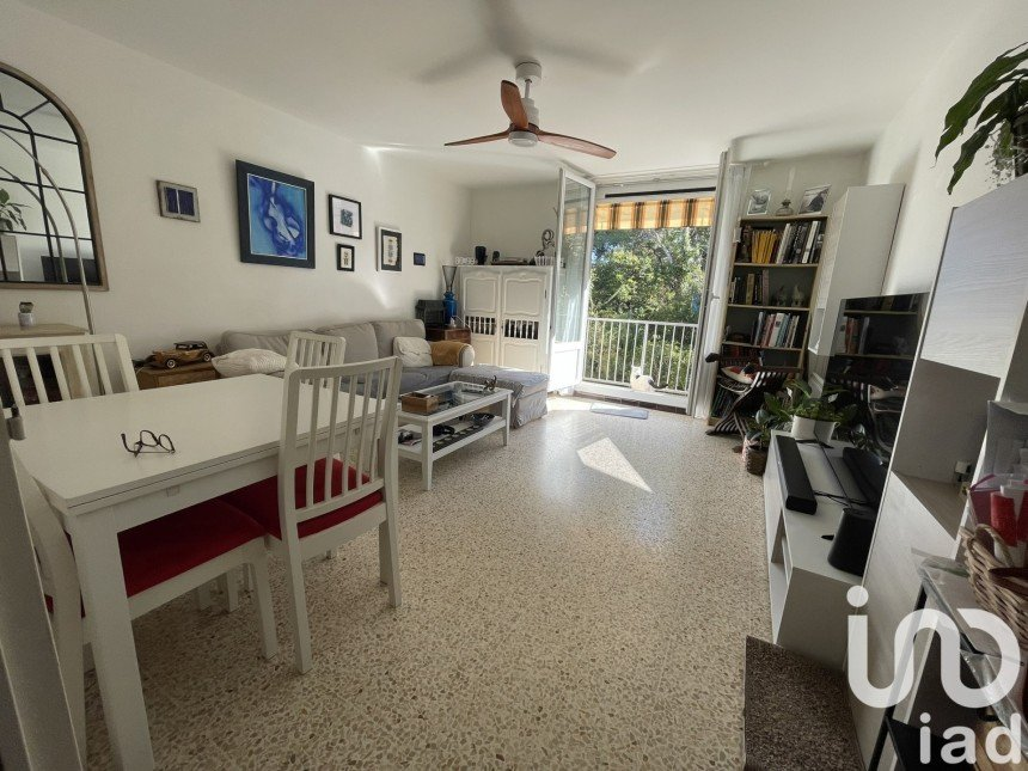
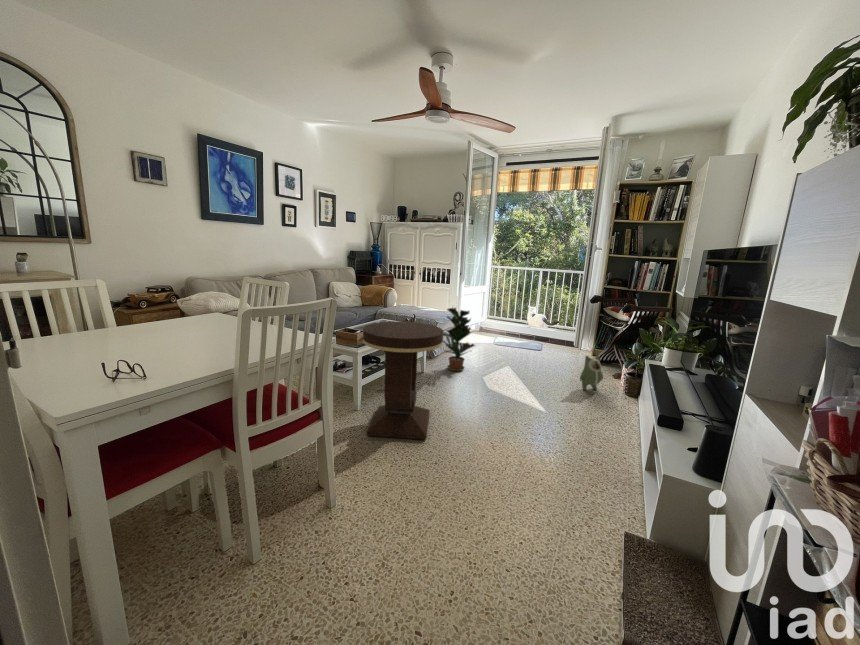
+ side table [362,320,444,441]
+ plush toy [579,355,604,391]
+ potted plant [443,306,476,372]
